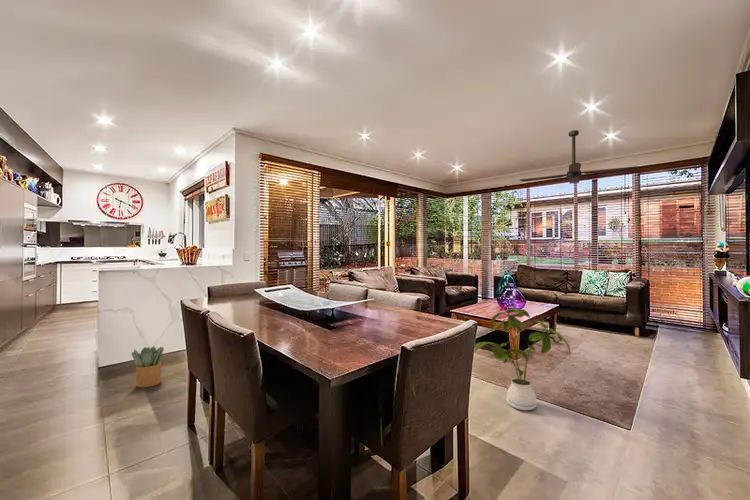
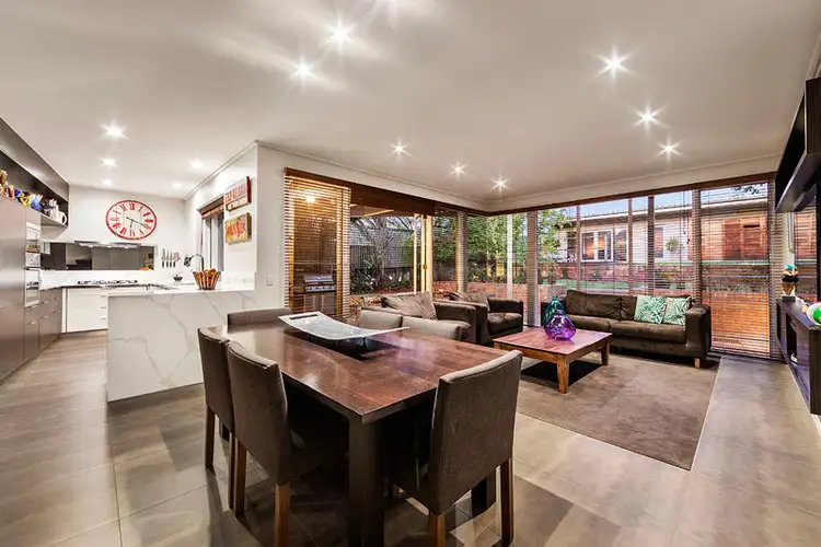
- ceiling fan [519,129,638,185]
- house plant [474,307,572,411]
- potted plant [131,345,165,388]
